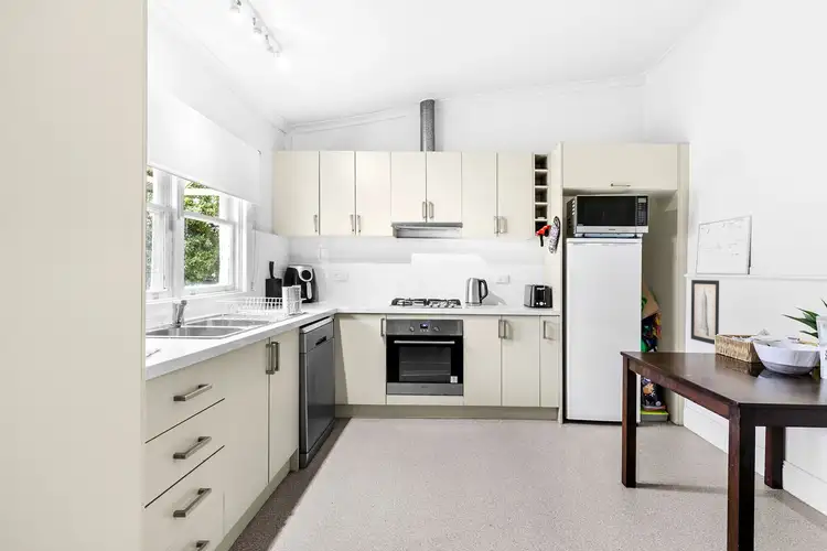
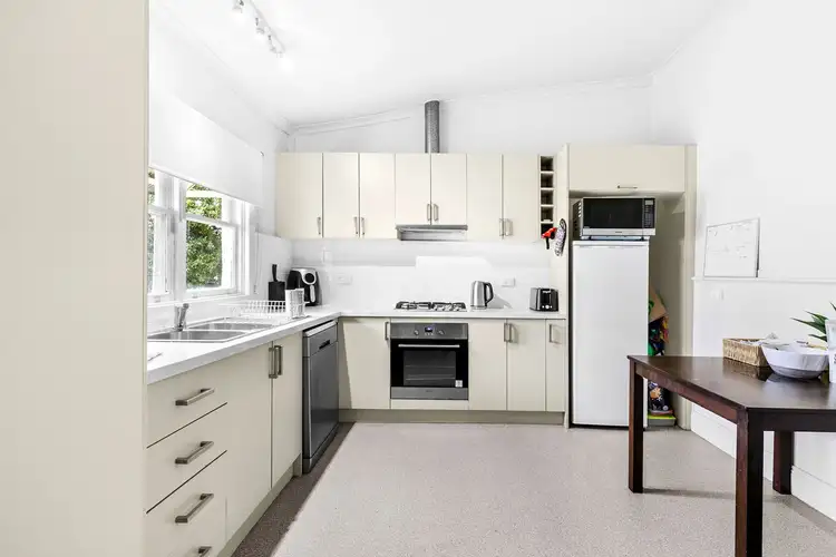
- wall art [690,279,720,346]
